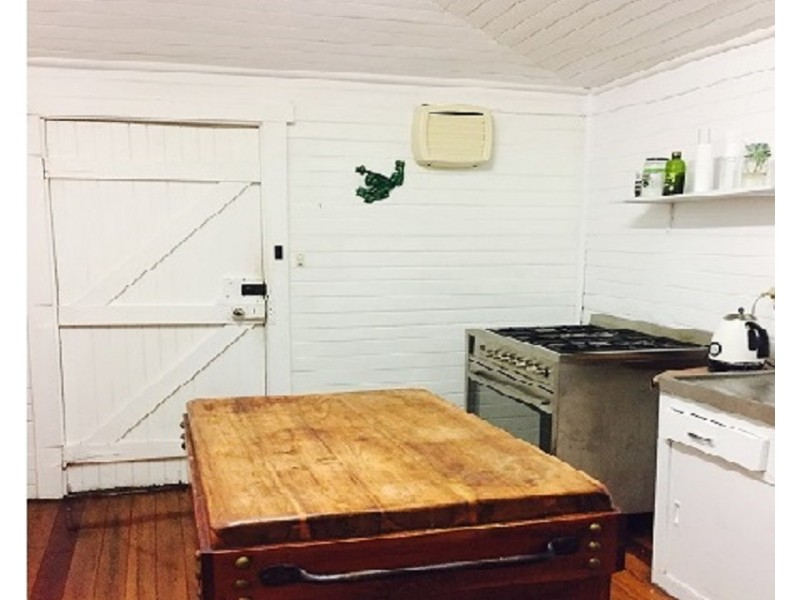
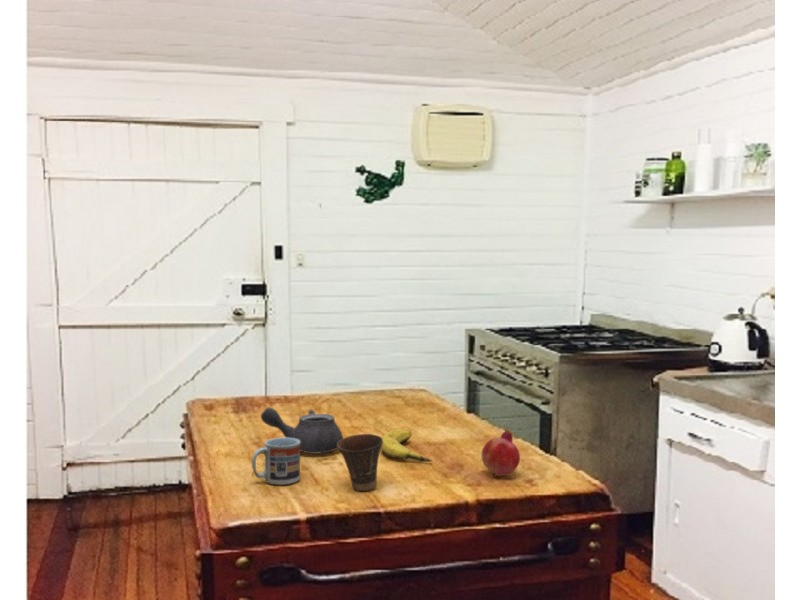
+ fruit [480,429,521,477]
+ cup [338,433,383,492]
+ banana [381,429,433,463]
+ cup [251,437,301,486]
+ teapot [260,406,344,455]
